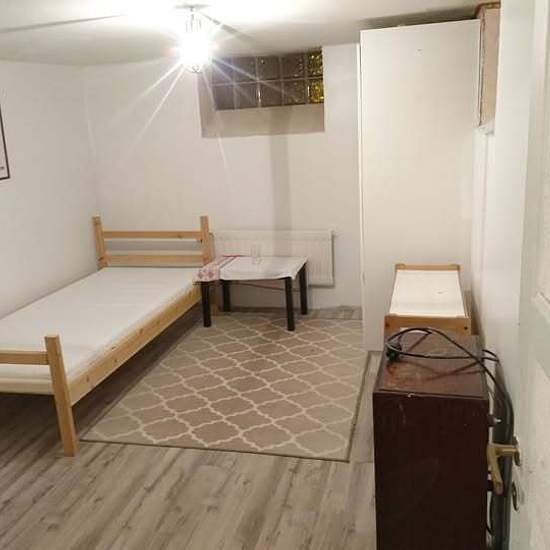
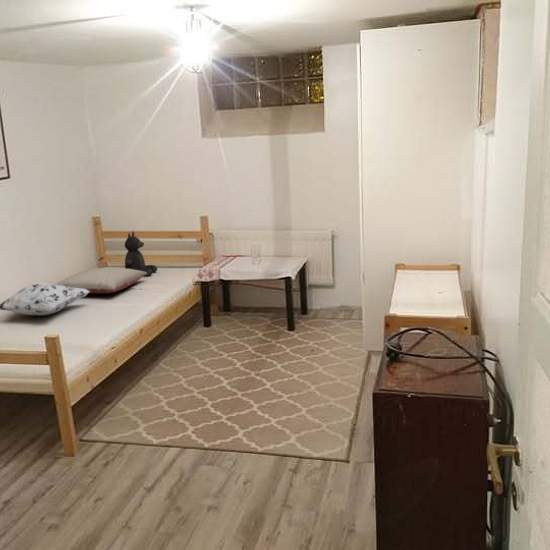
+ teddy bear [124,230,158,277]
+ decorative pillow [0,282,90,317]
+ pillow [55,267,147,294]
